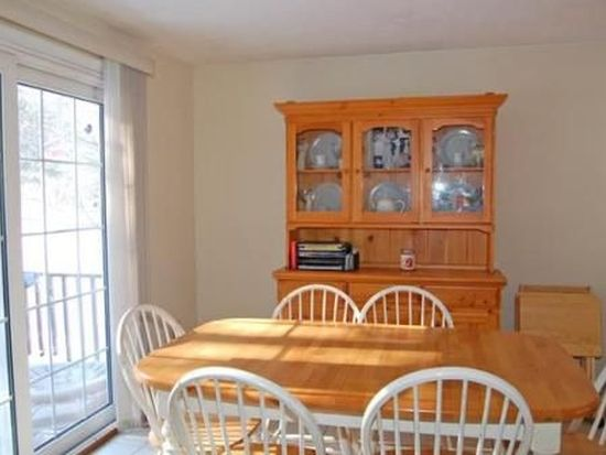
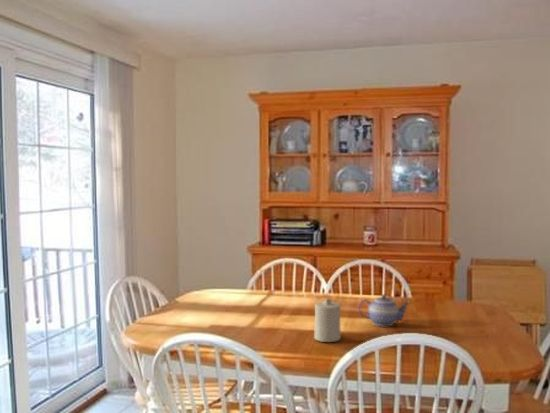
+ candle [313,297,342,343]
+ teapot [357,293,410,327]
